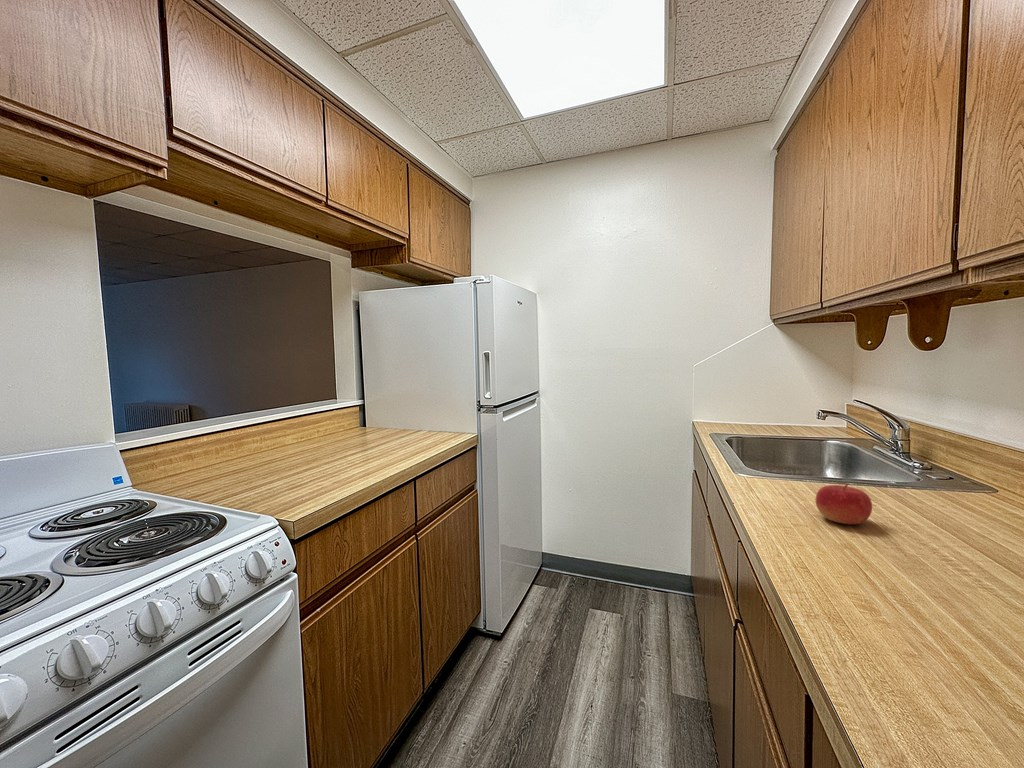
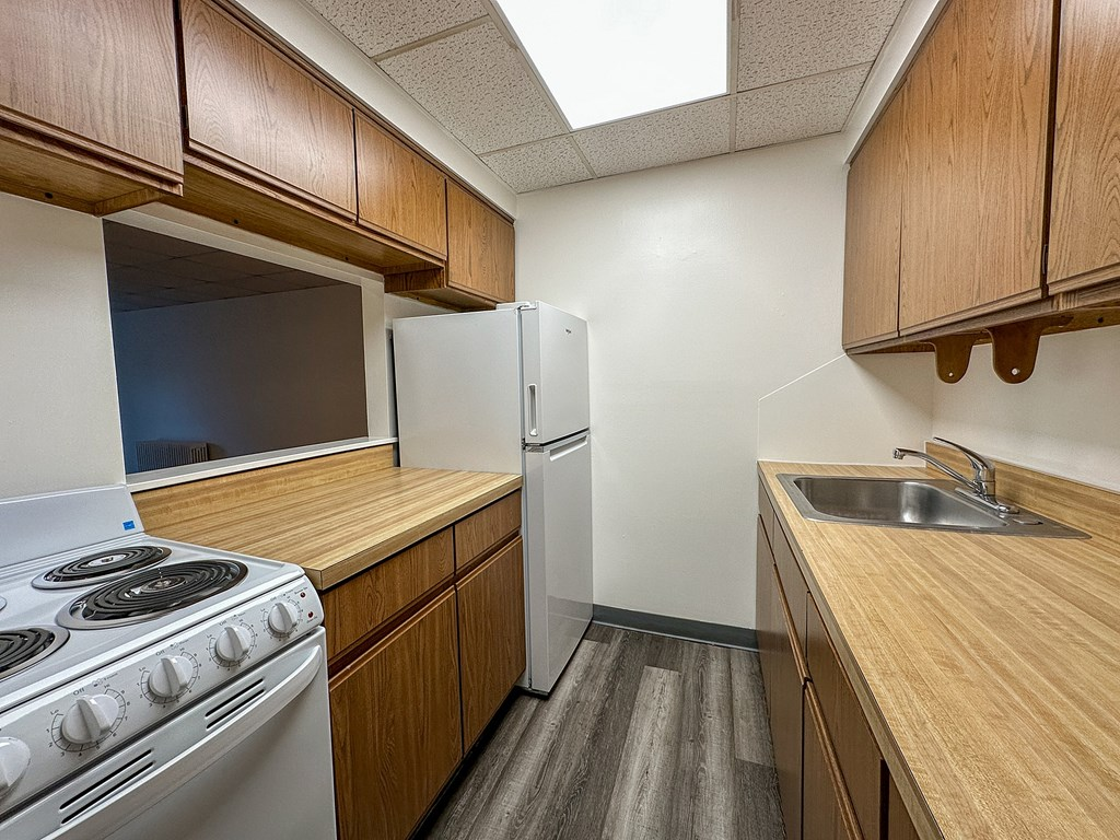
- fruit [815,483,873,525]
